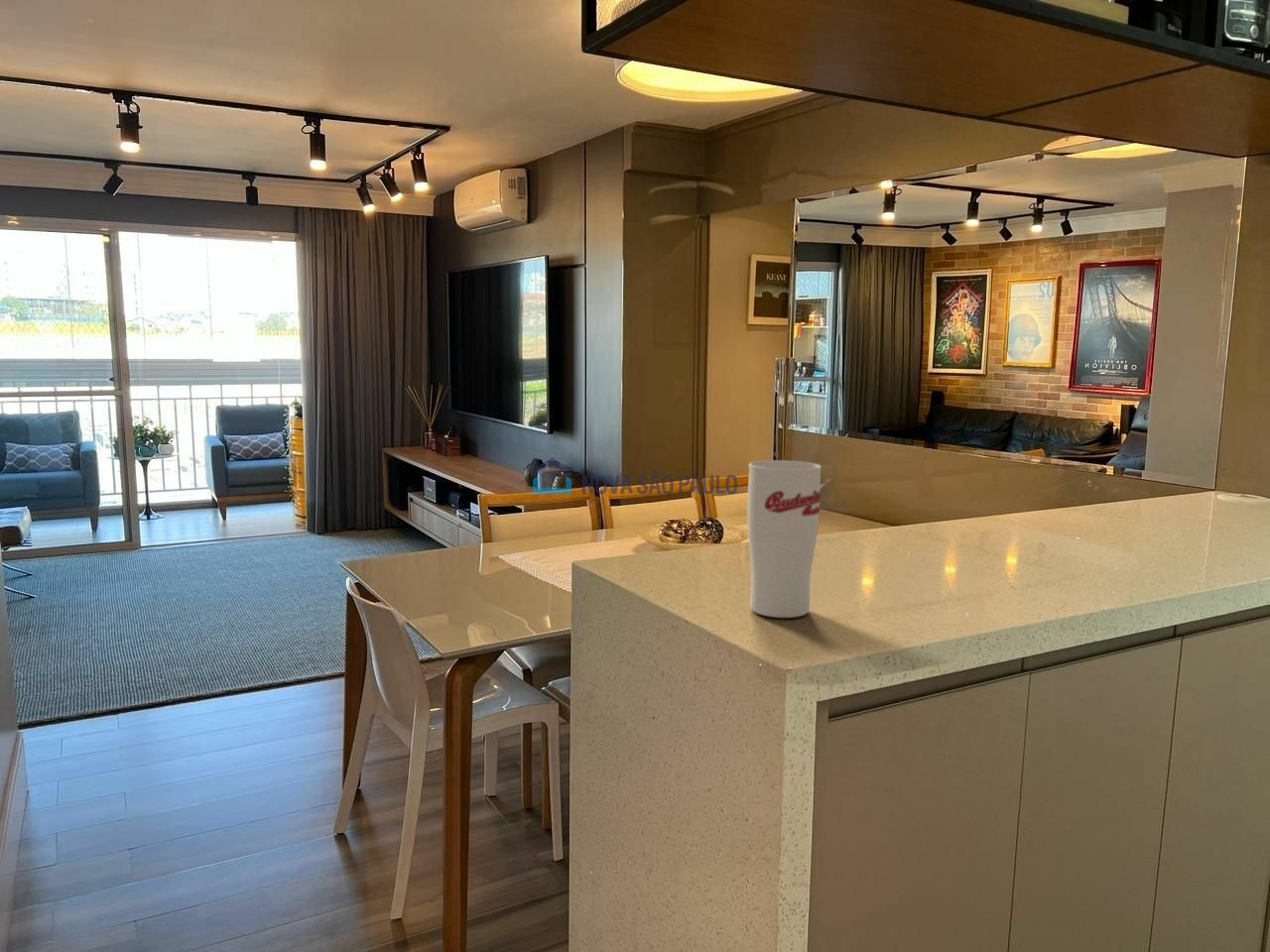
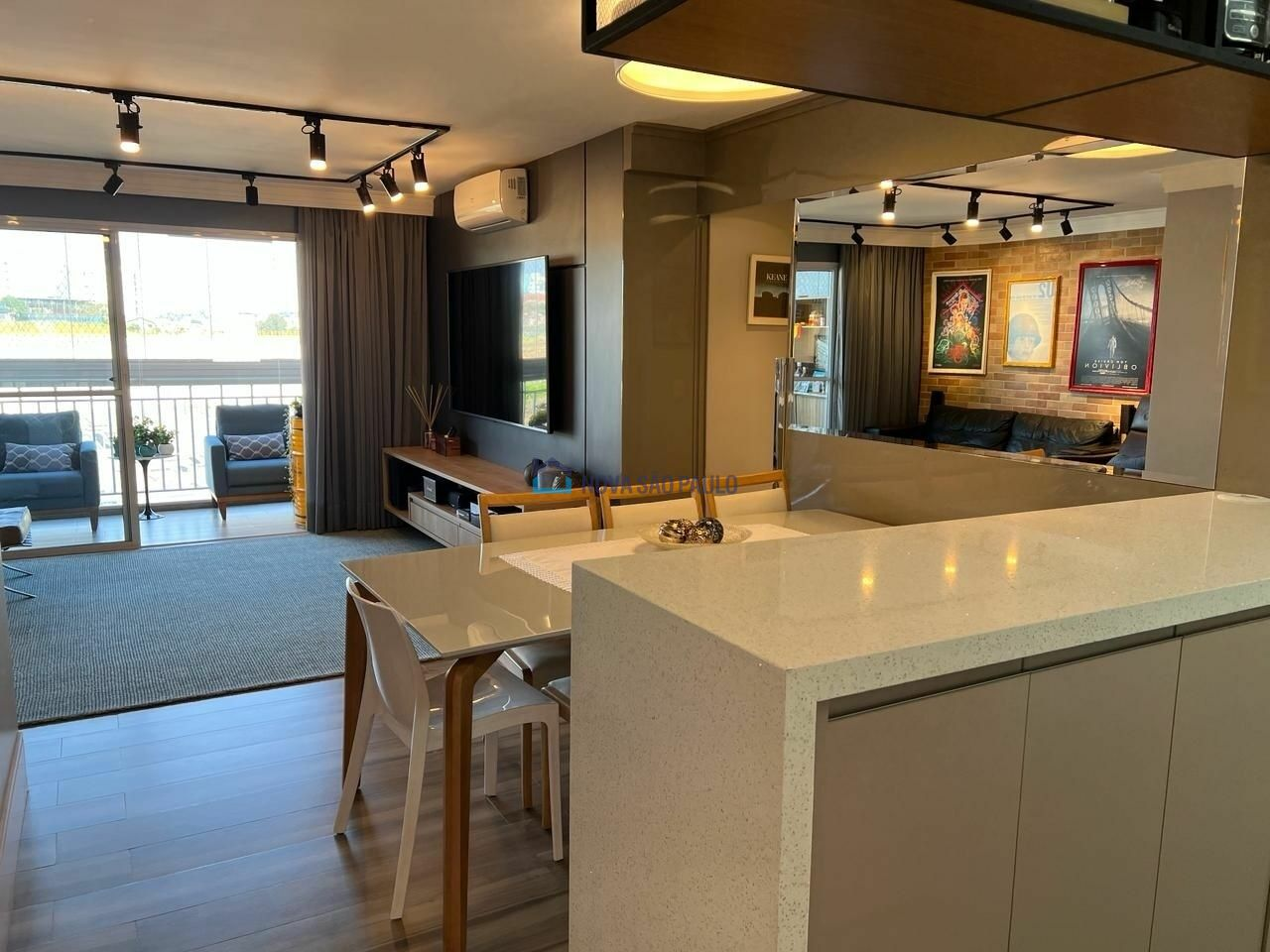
- cup [746,459,823,619]
